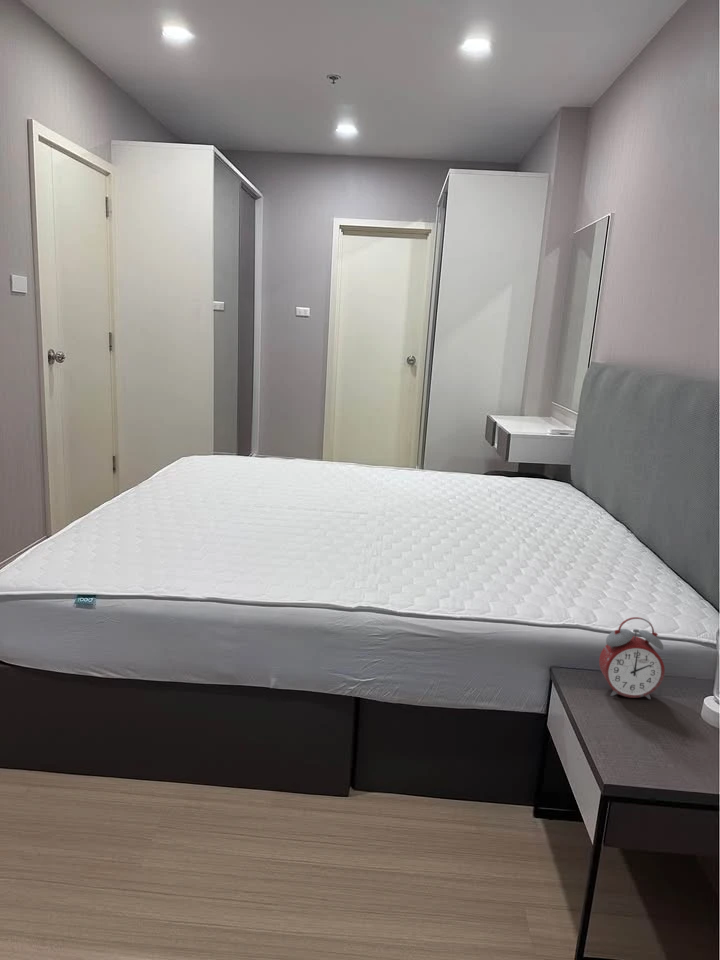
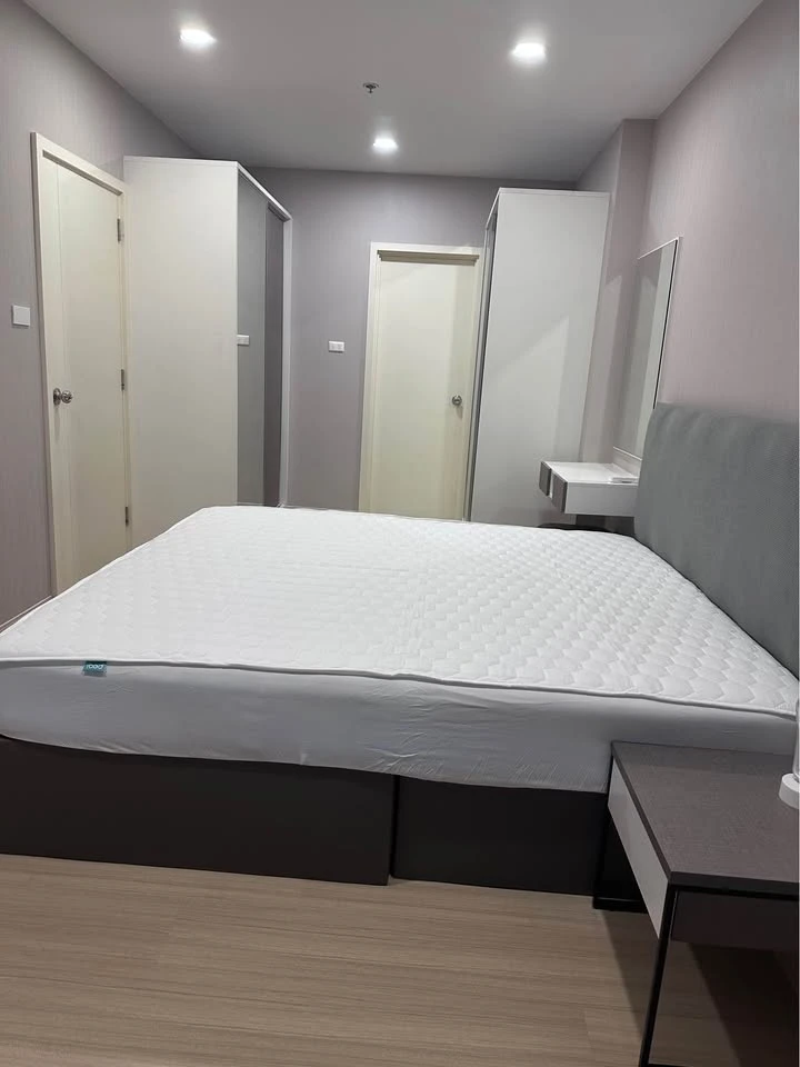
- alarm clock [598,616,666,700]
